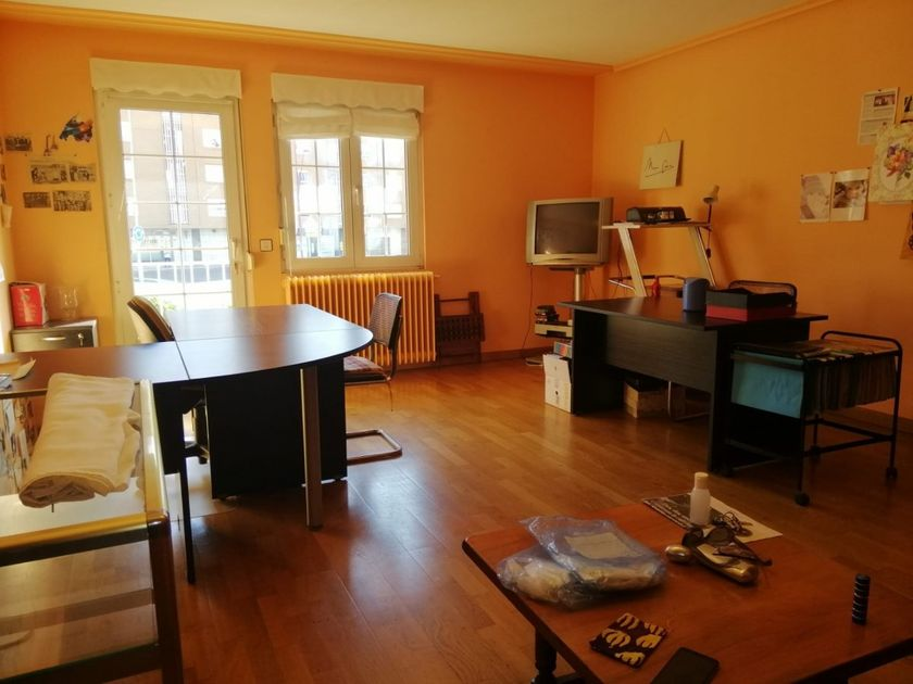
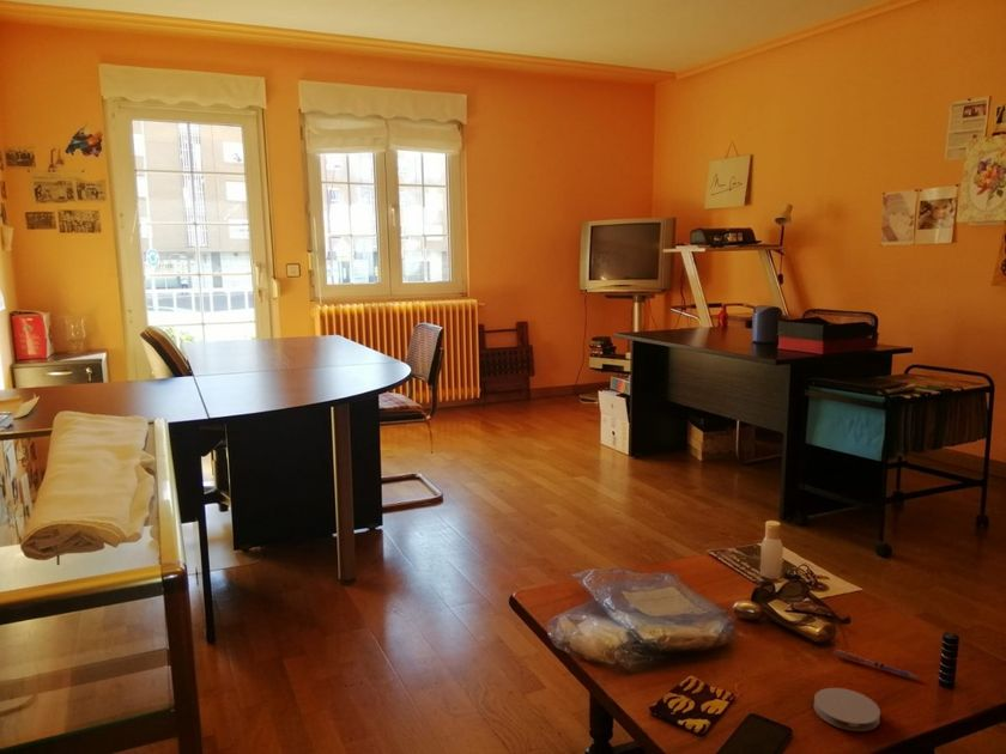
+ pen [832,649,919,680]
+ coaster [813,687,881,732]
